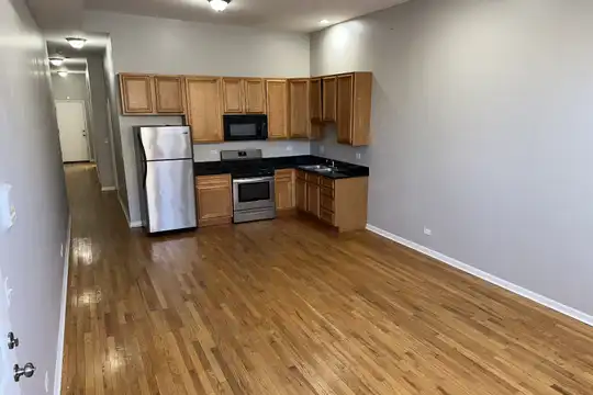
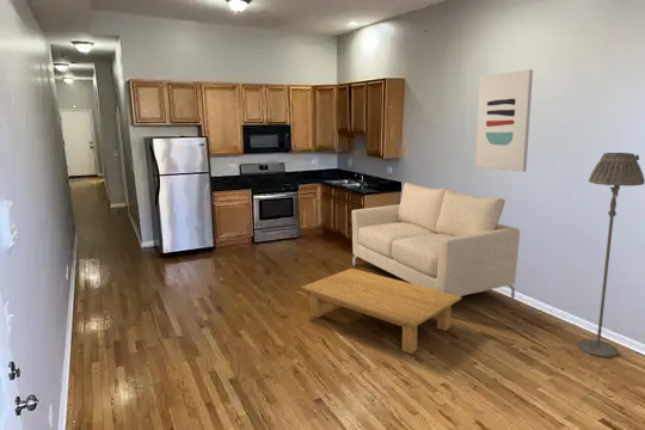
+ wall art [474,68,534,173]
+ floor lamp [577,152,645,358]
+ coffee table [300,268,462,355]
+ sofa [351,182,521,300]
